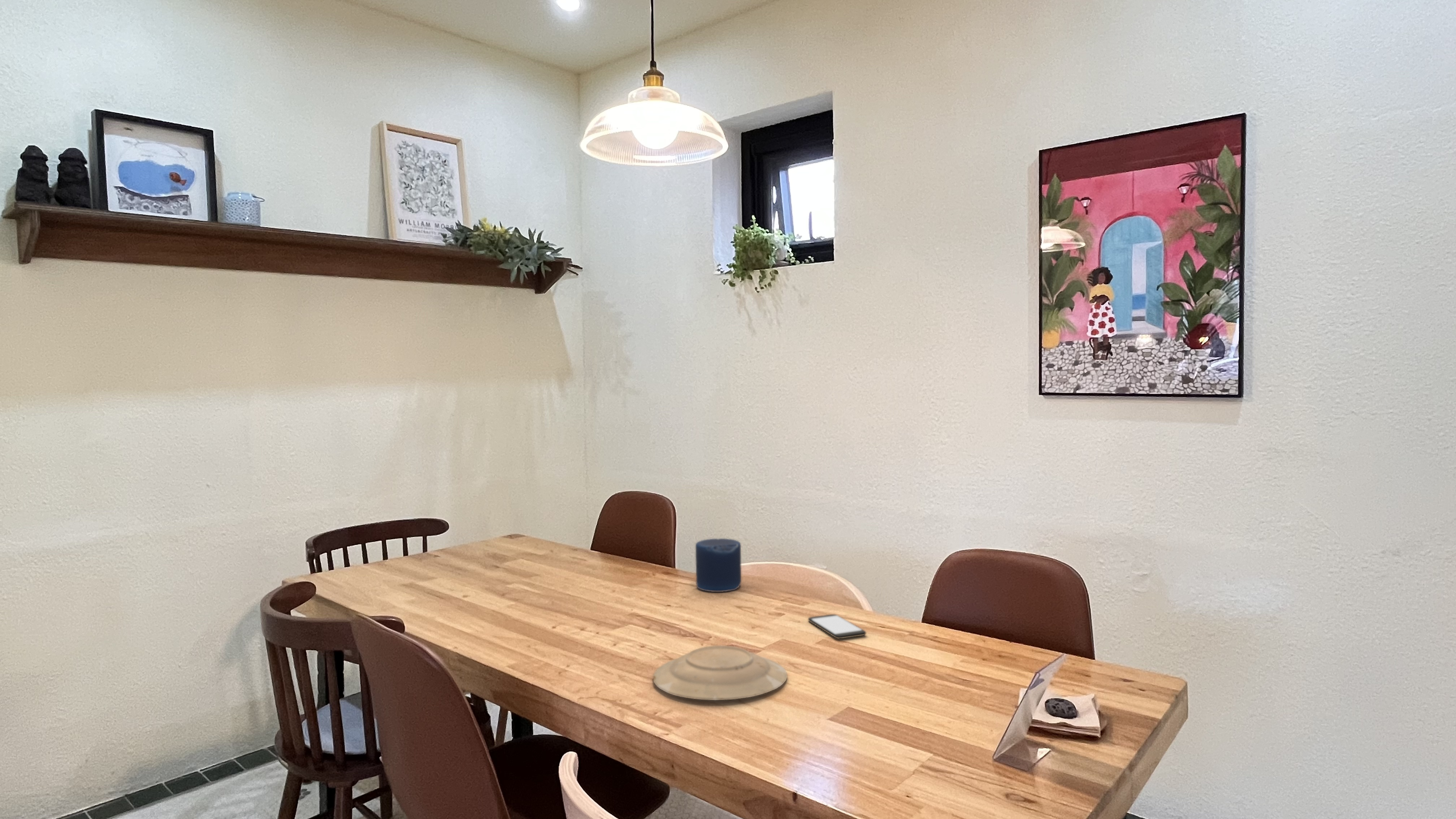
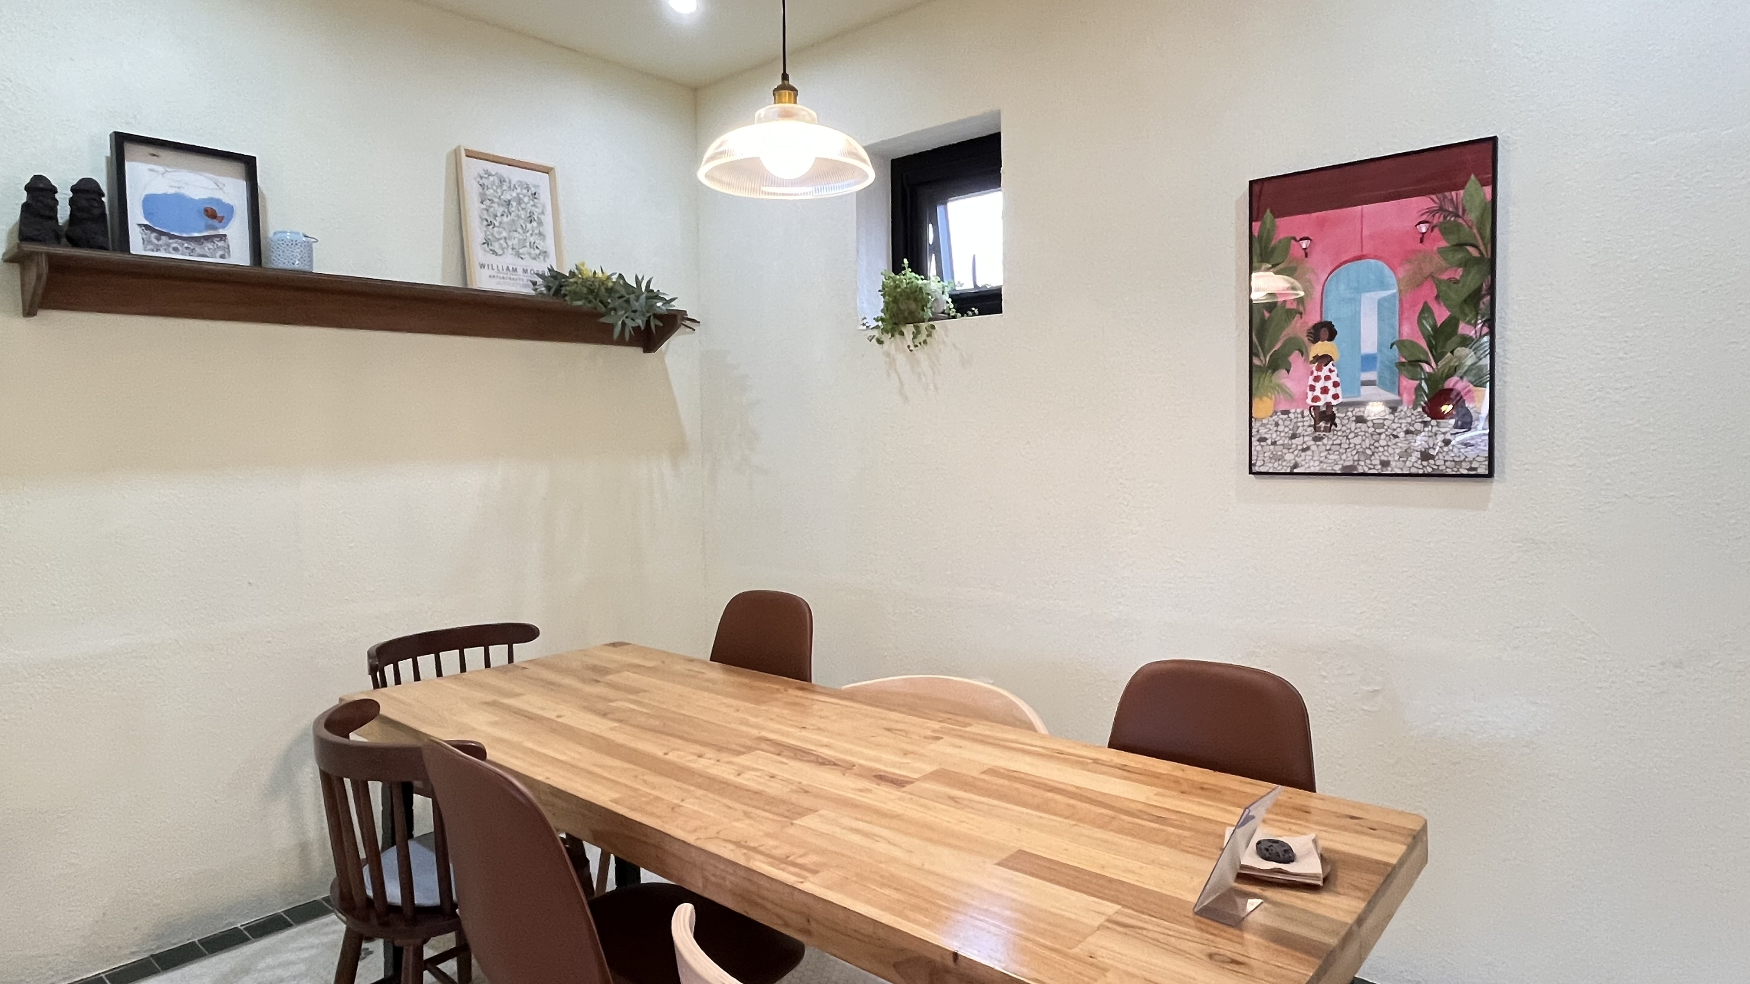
- candle [695,538,742,592]
- plate [653,645,788,701]
- smartphone [808,614,867,639]
